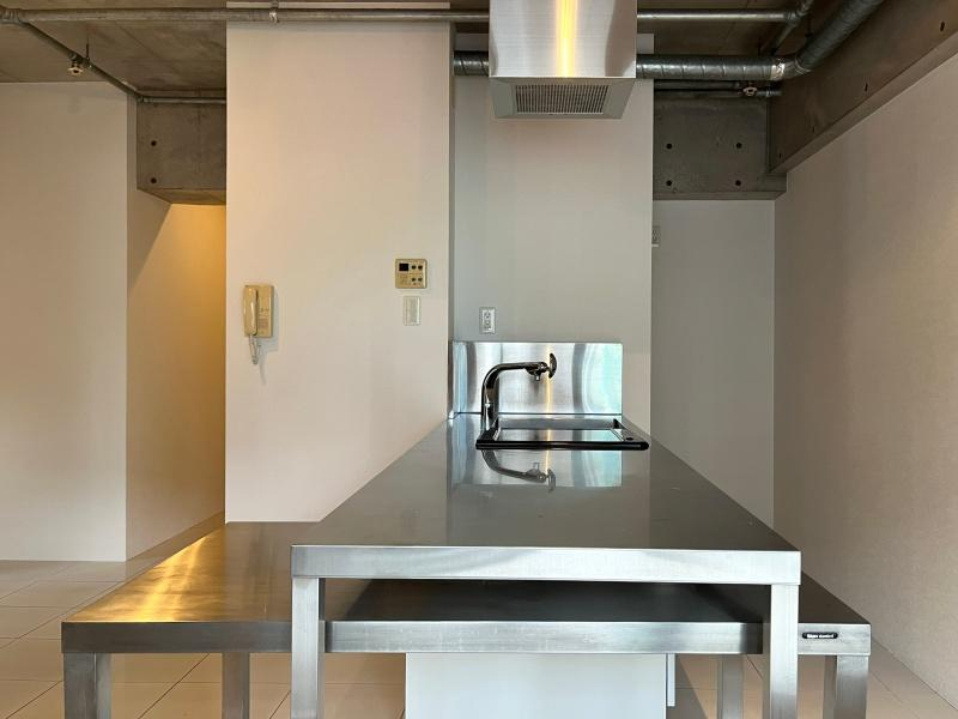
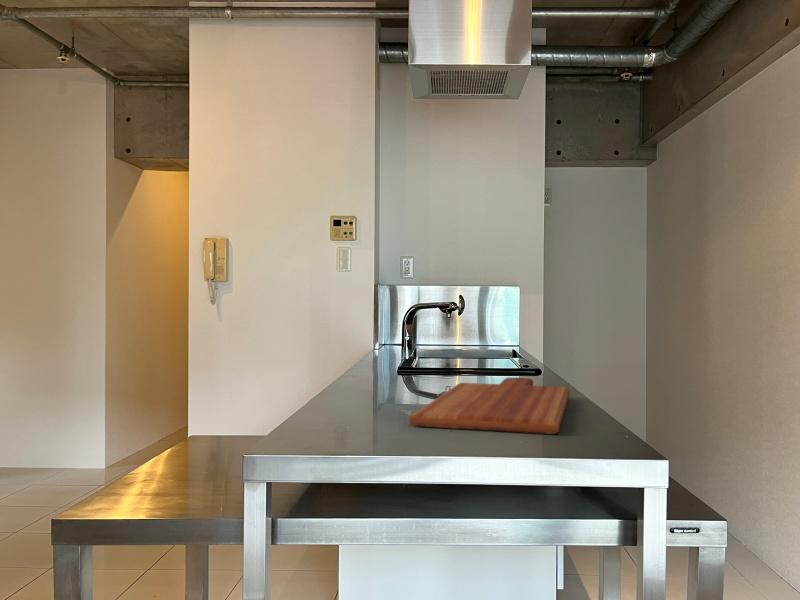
+ cutting board [408,376,571,435]
